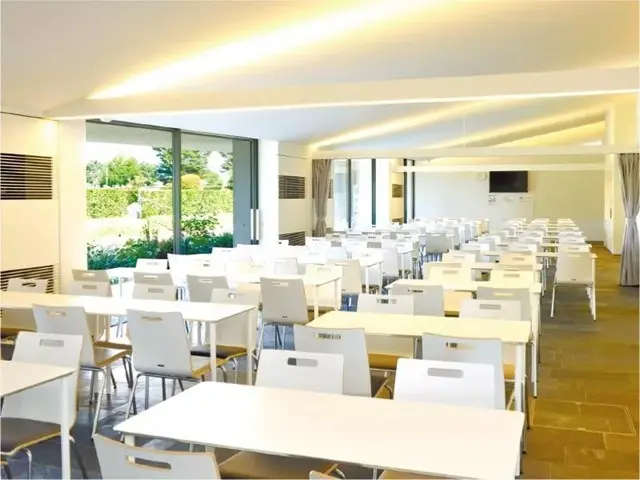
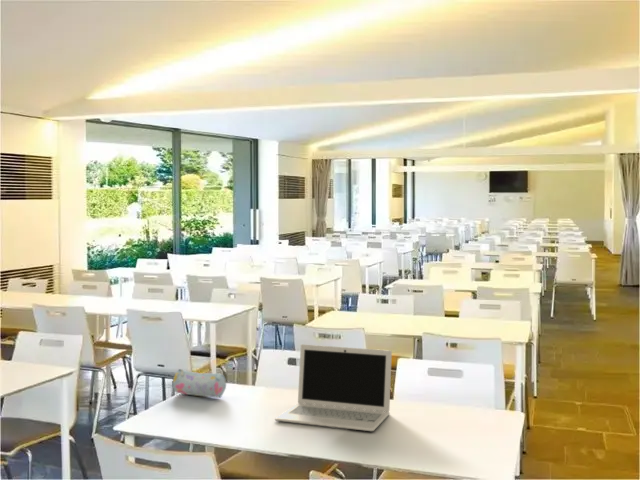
+ laptop [274,343,393,432]
+ pencil case [171,368,227,399]
